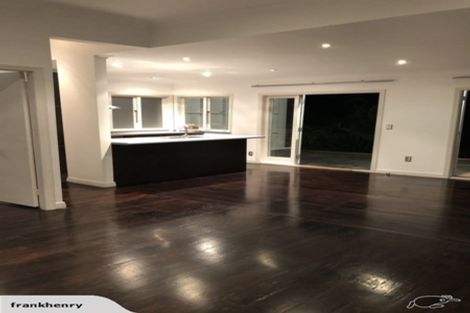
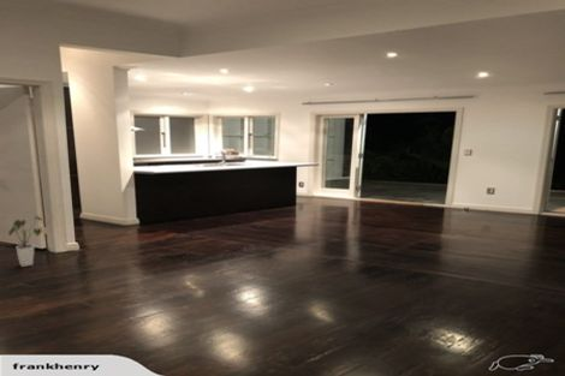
+ house plant [7,215,44,268]
